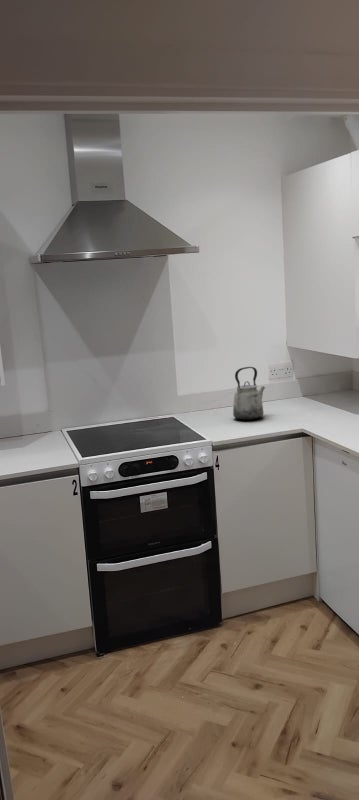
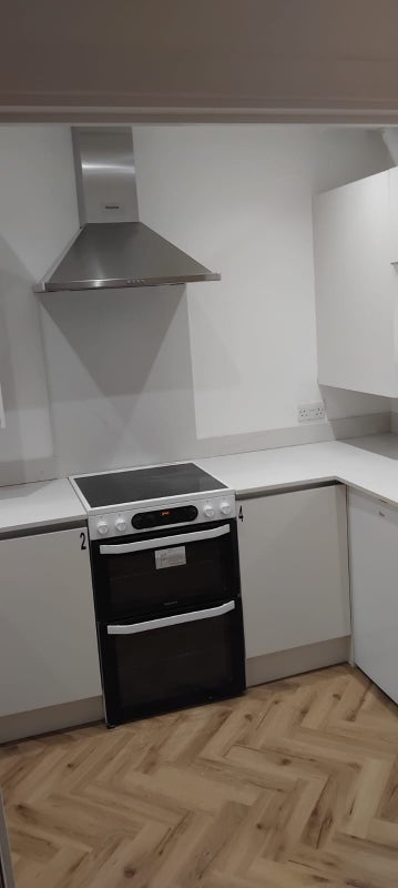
- kettle [232,366,266,421]
